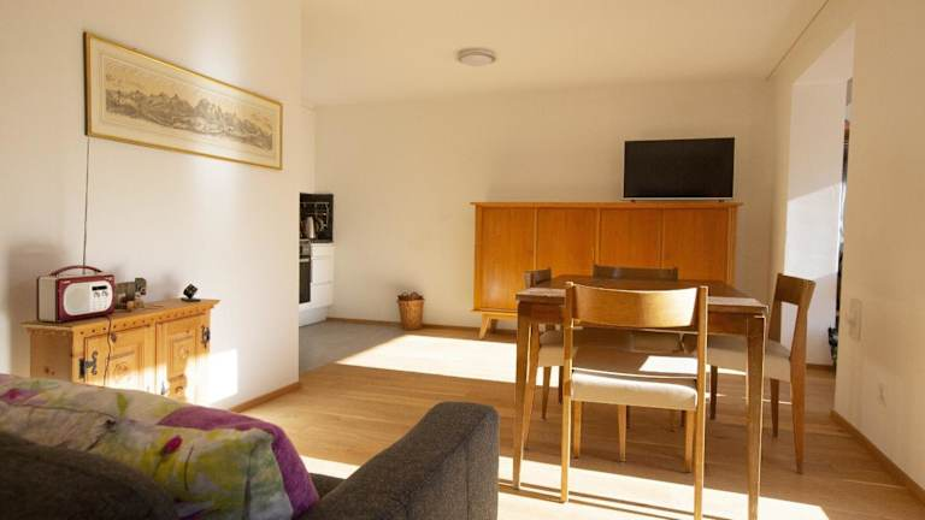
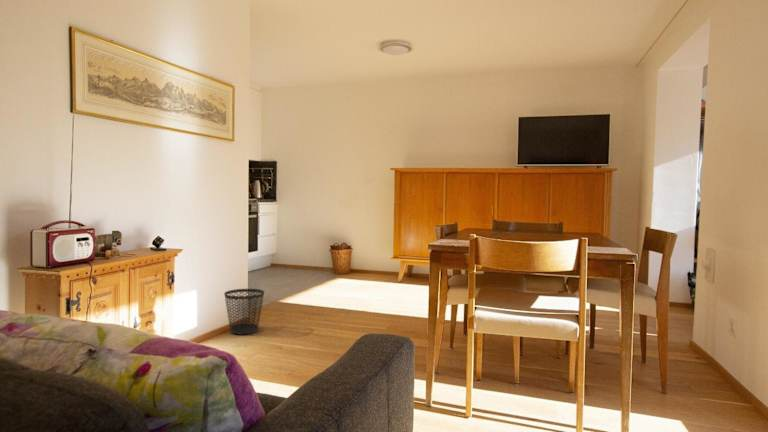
+ wastebasket [223,288,265,336]
